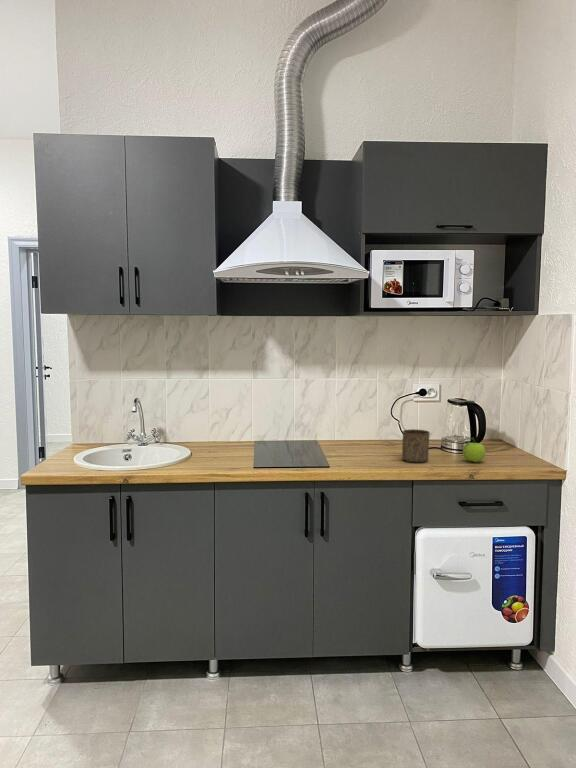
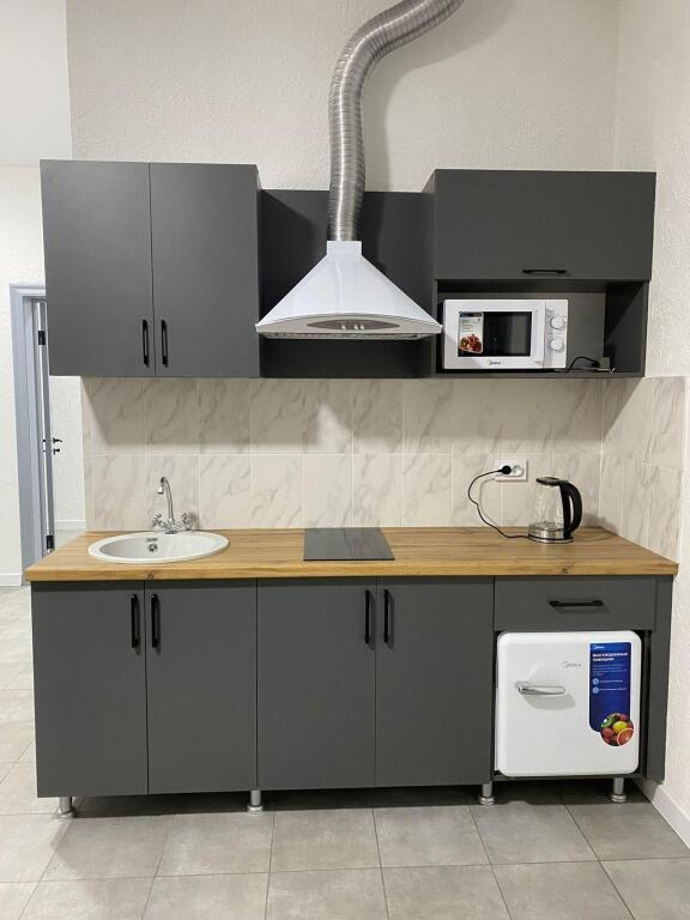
- fruit [456,437,486,463]
- cup [401,428,431,464]
